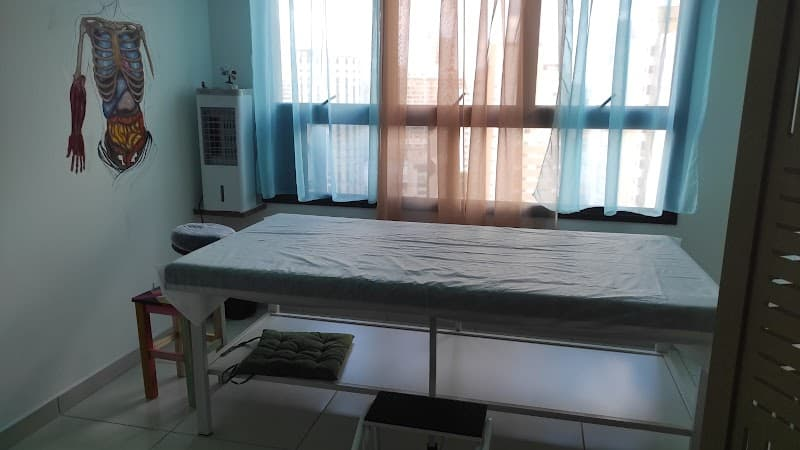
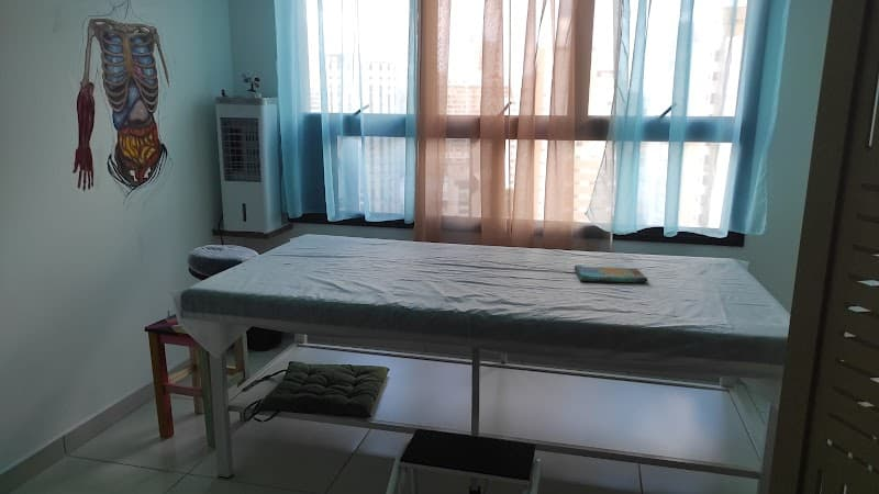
+ dish towel [574,263,649,283]
